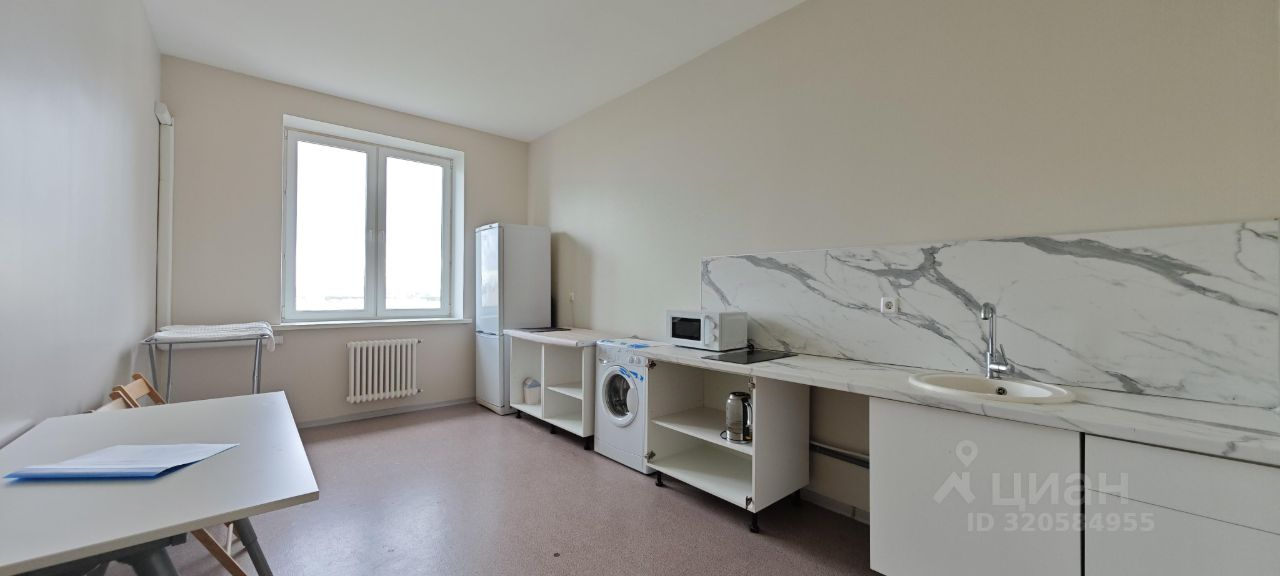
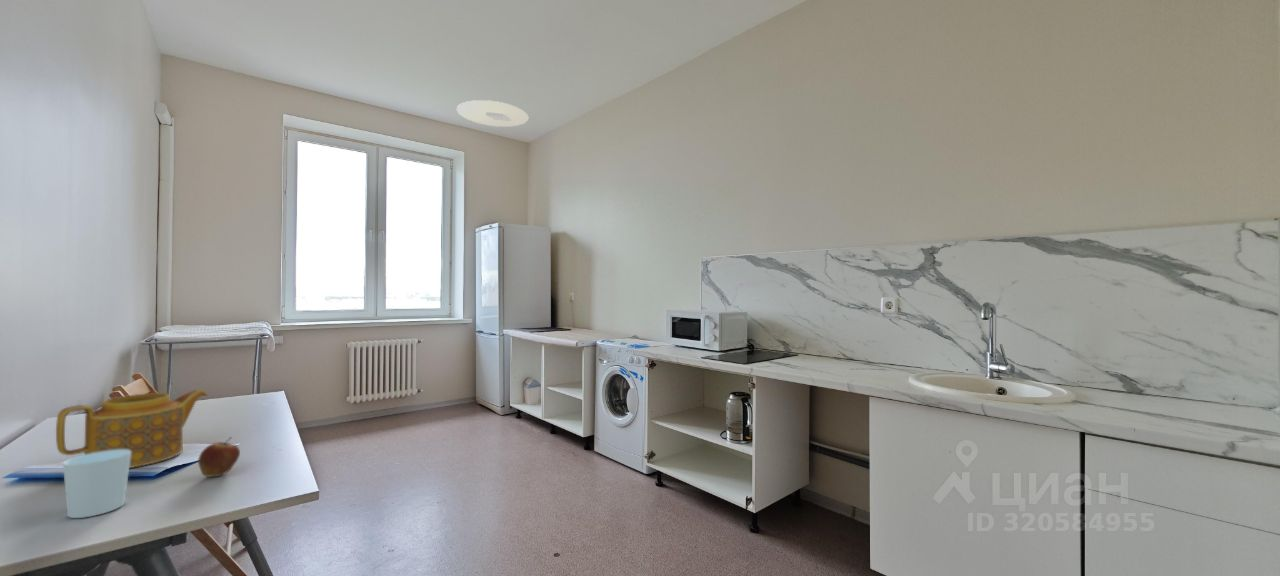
+ teapot [55,389,208,469]
+ fruit [197,436,241,478]
+ cup [62,449,131,519]
+ ceiling light [456,99,529,128]
